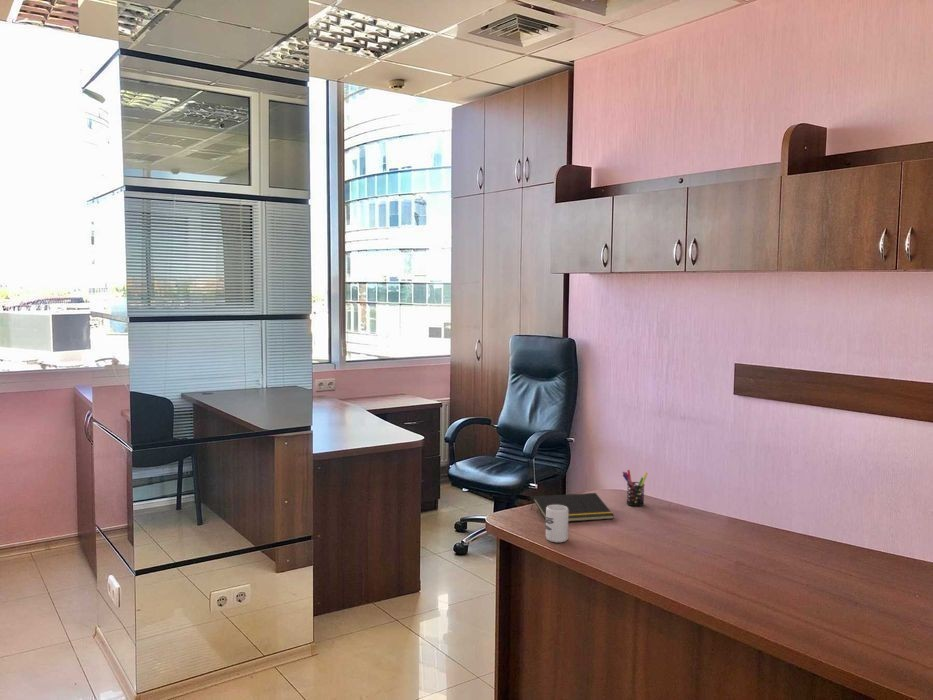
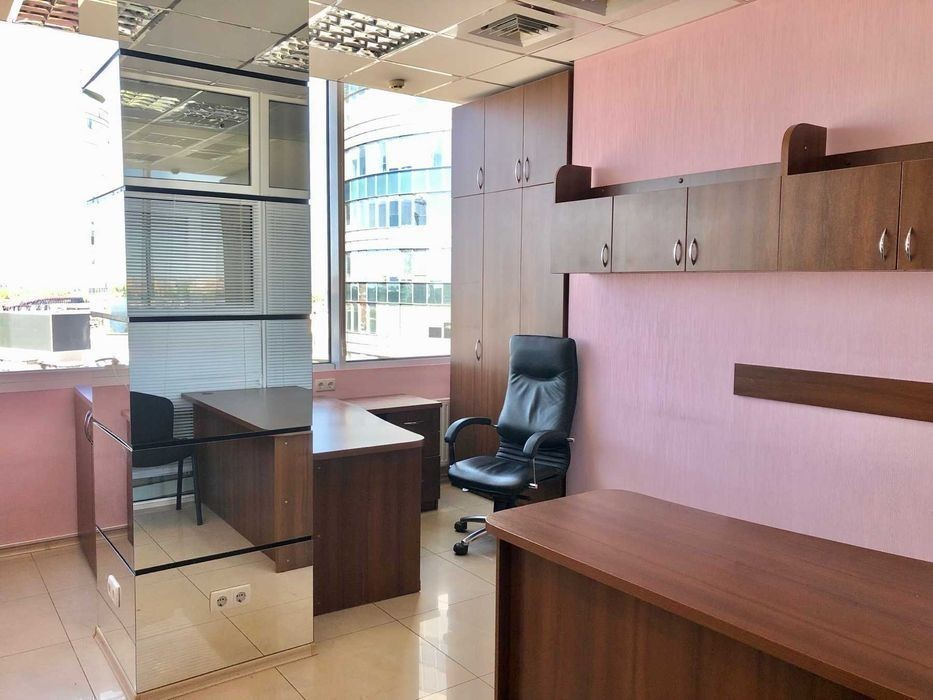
- pen holder [622,469,649,507]
- notepad [530,492,615,523]
- cup [544,505,569,543]
